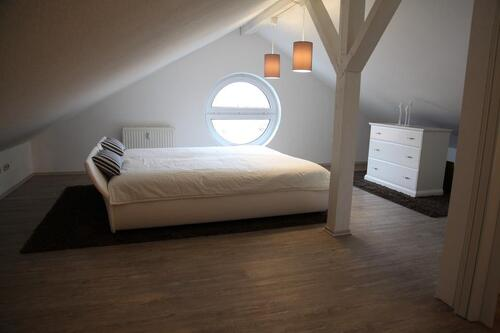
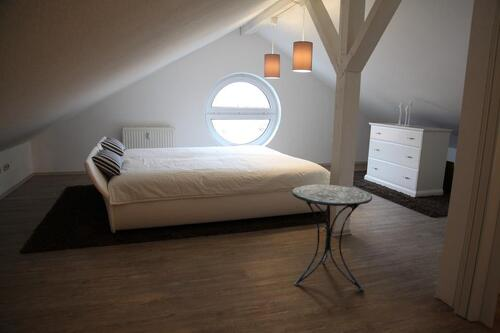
+ side table [291,184,373,291]
